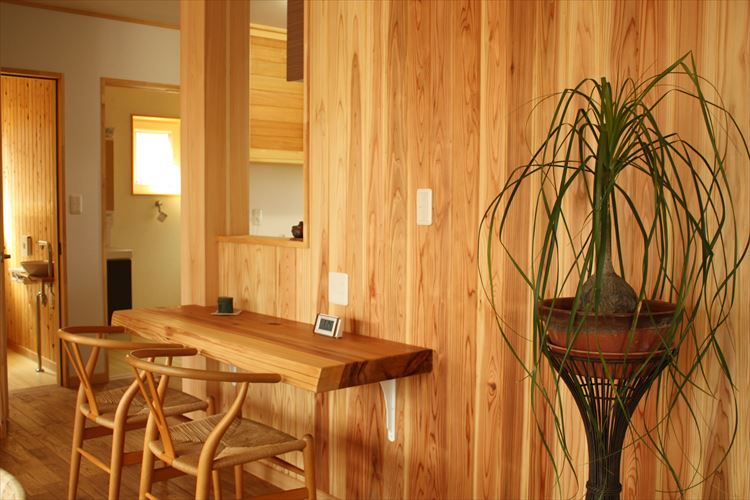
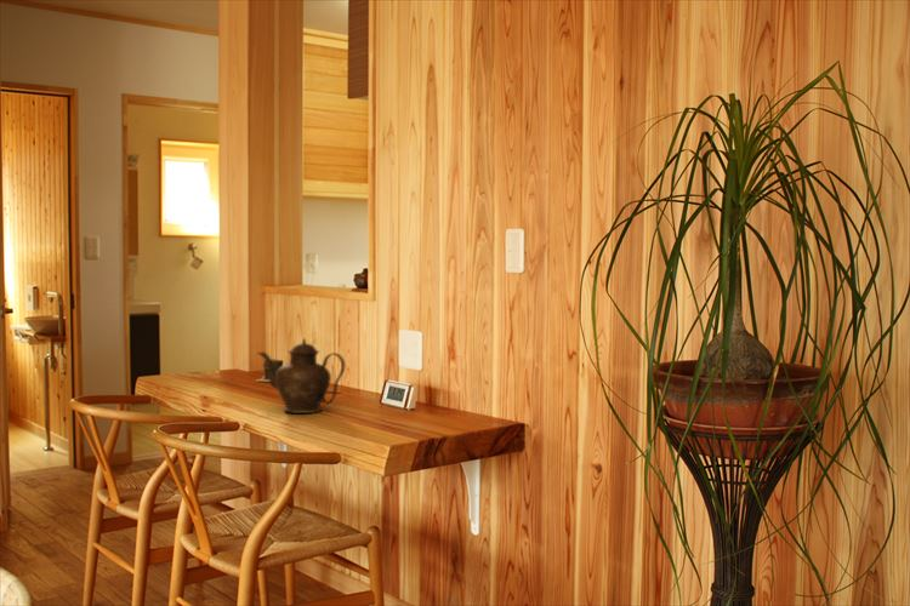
+ teapot [255,338,346,415]
